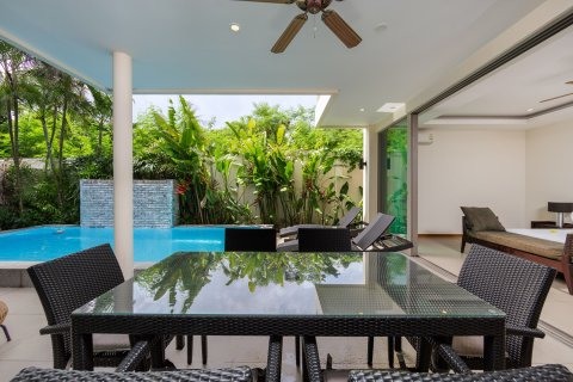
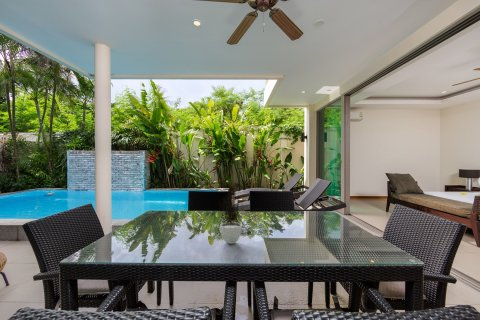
+ potted plant [218,184,245,245]
